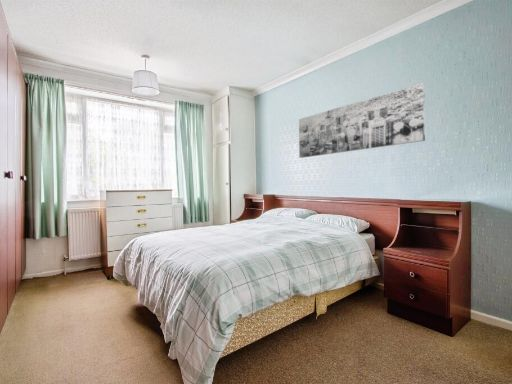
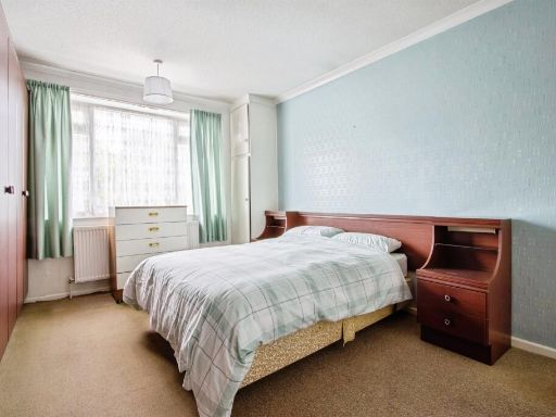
- wall art [298,82,426,159]
